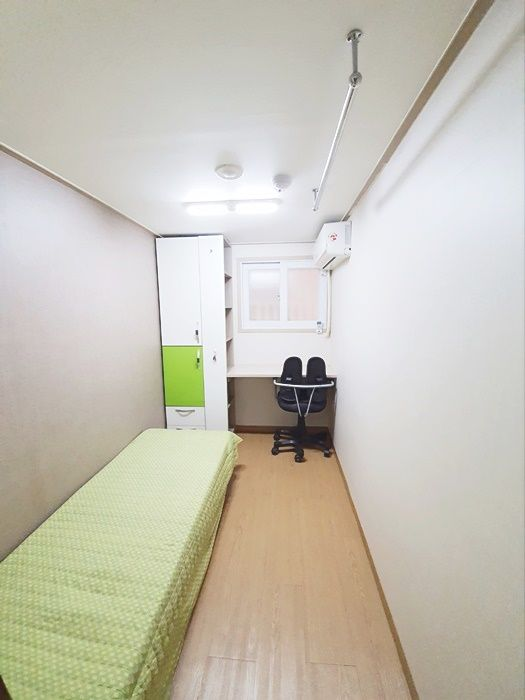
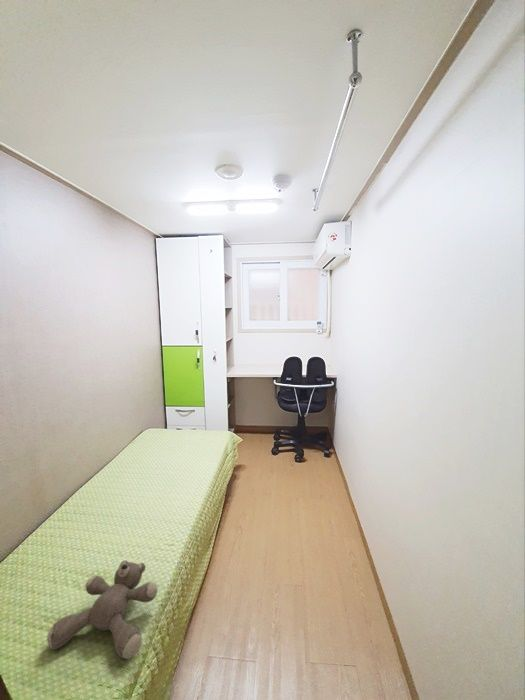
+ stuffed bear [46,560,159,660]
